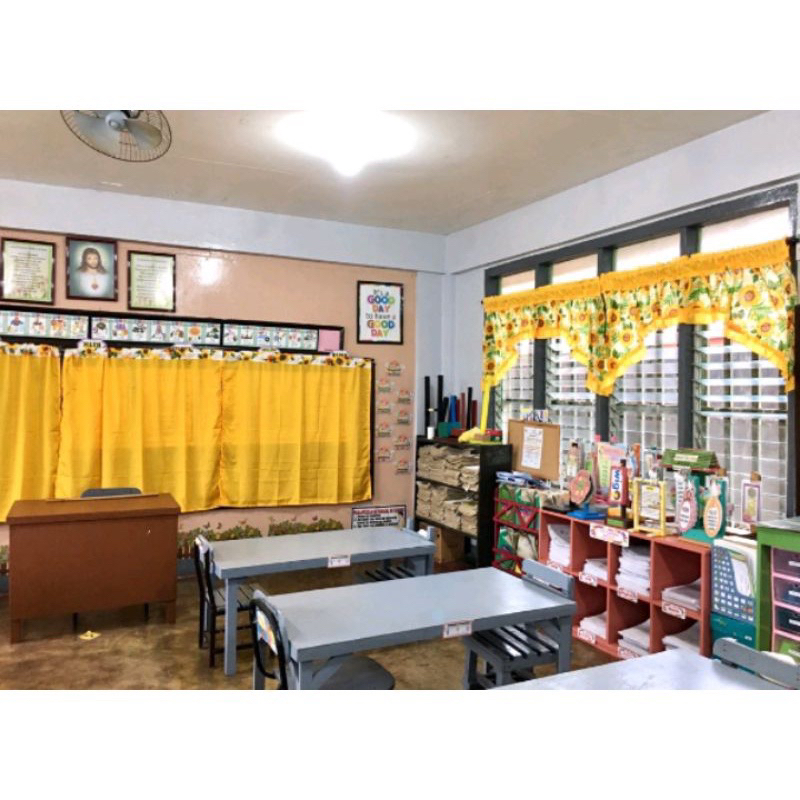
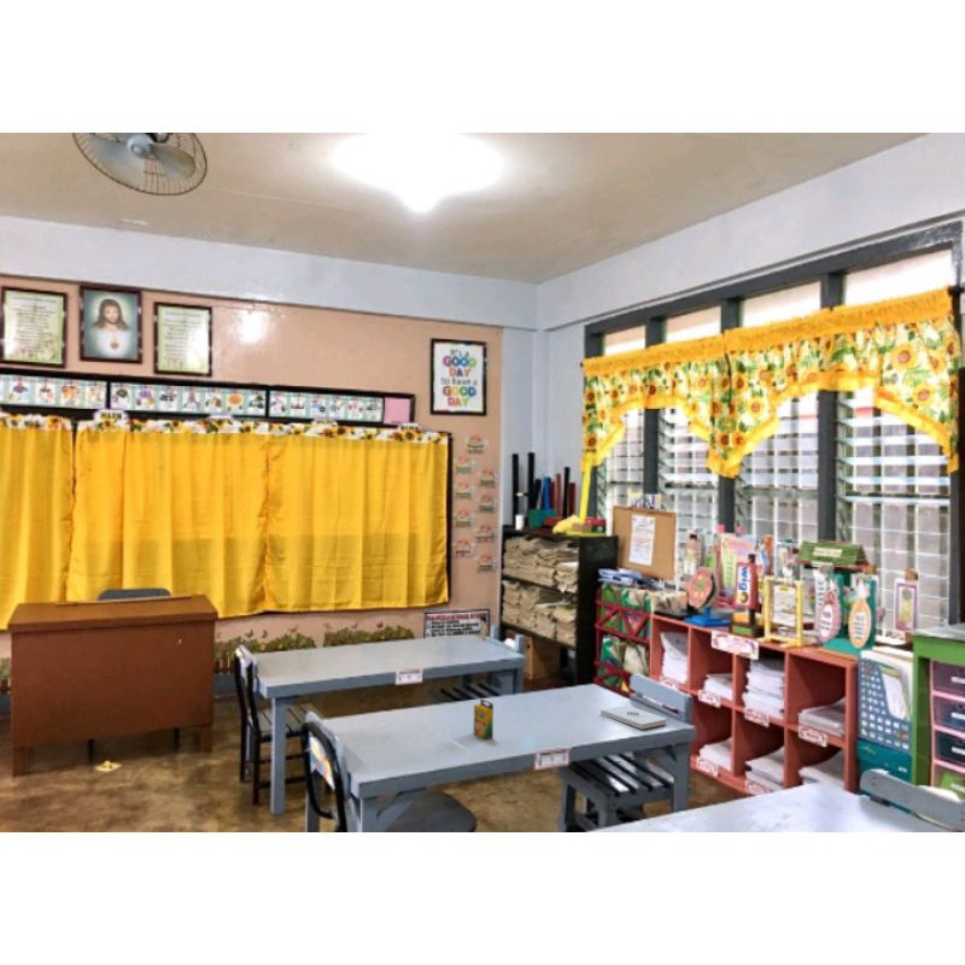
+ crayon box [473,697,495,741]
+ notepad [600,704,668,730]
